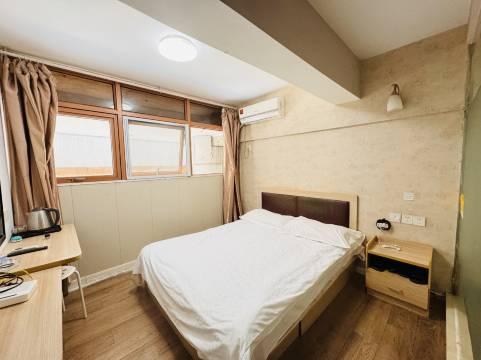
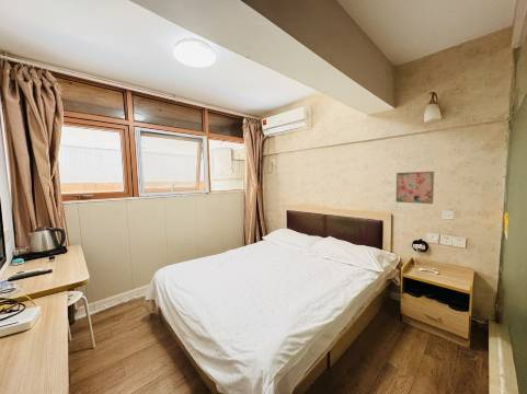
+ wall art [394,171,435,205]
